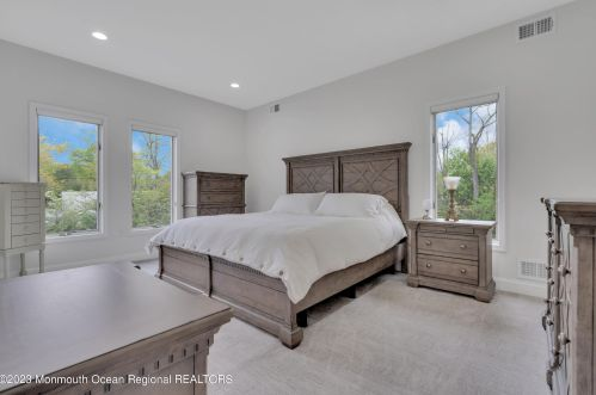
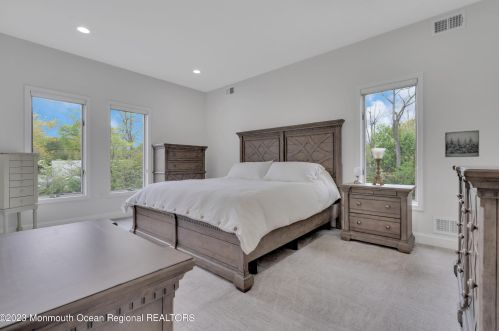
+ wall art [444,129,480,158]
